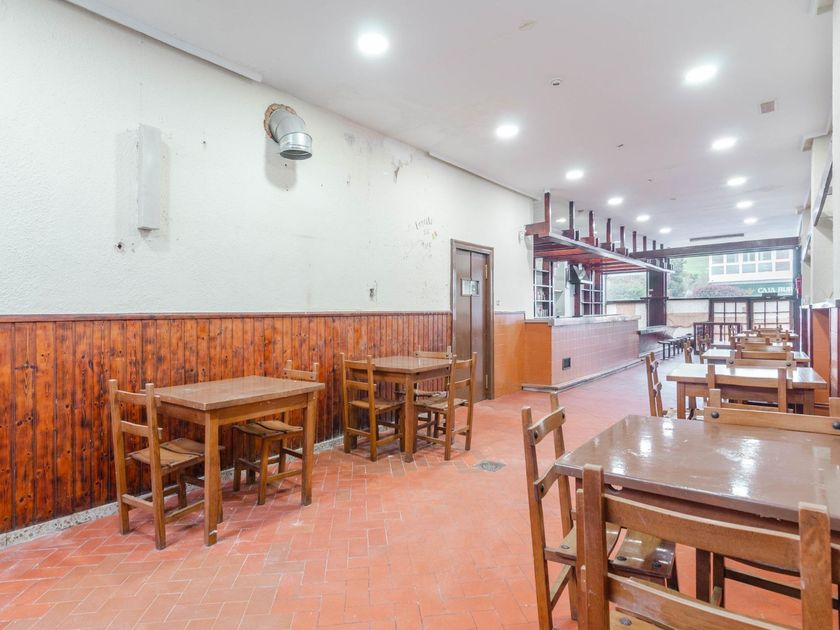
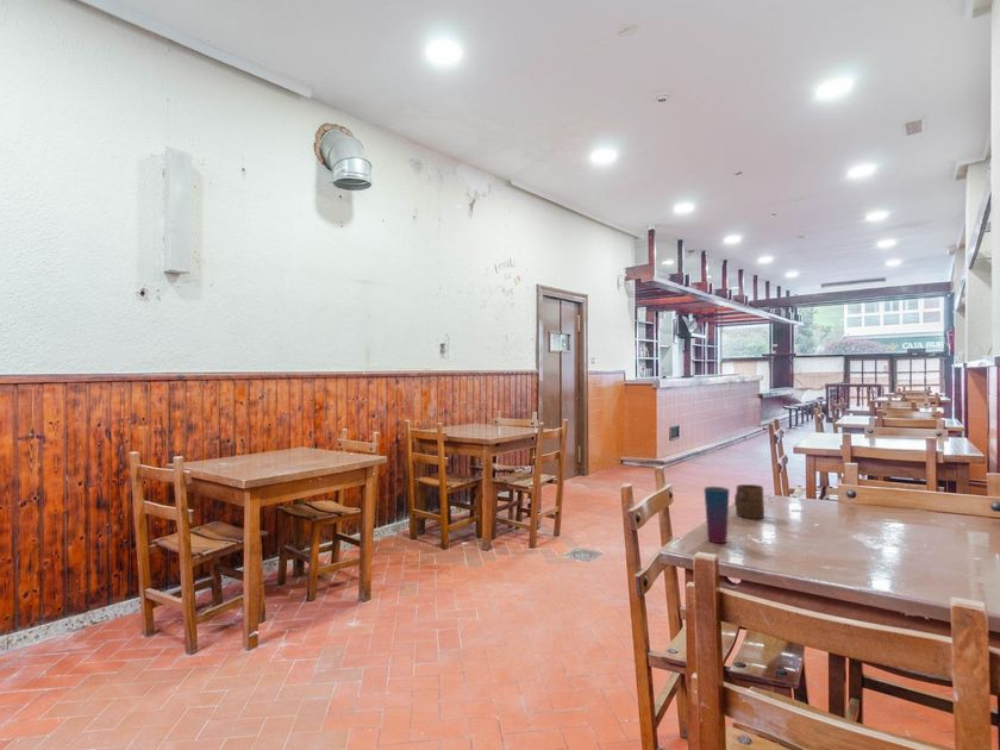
+ cup [733,483,765,519]
+ cup [704,486,731,544]
